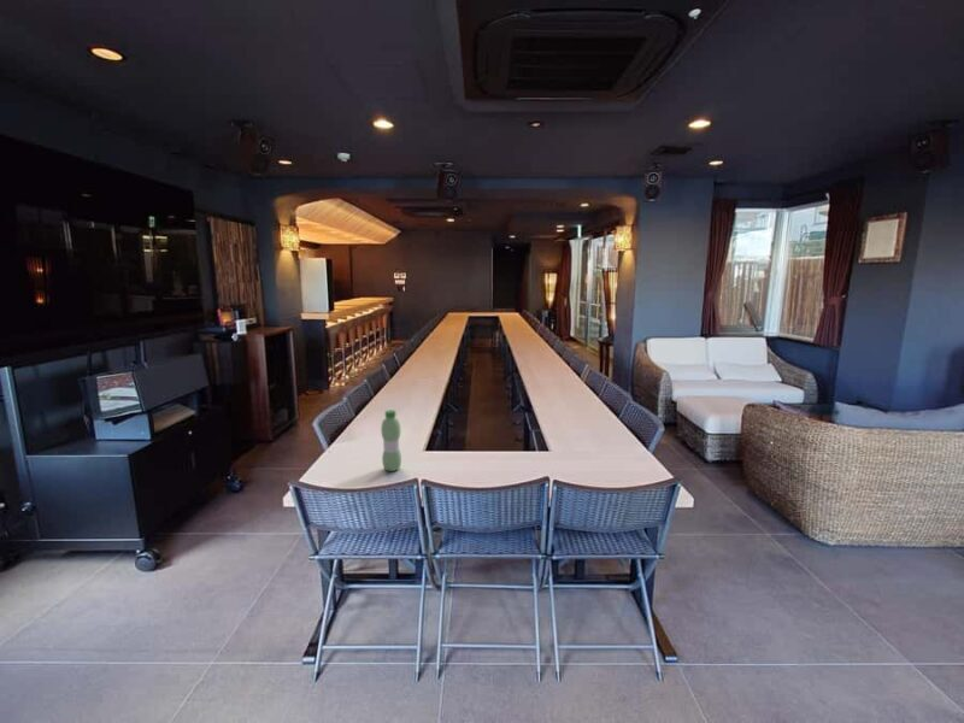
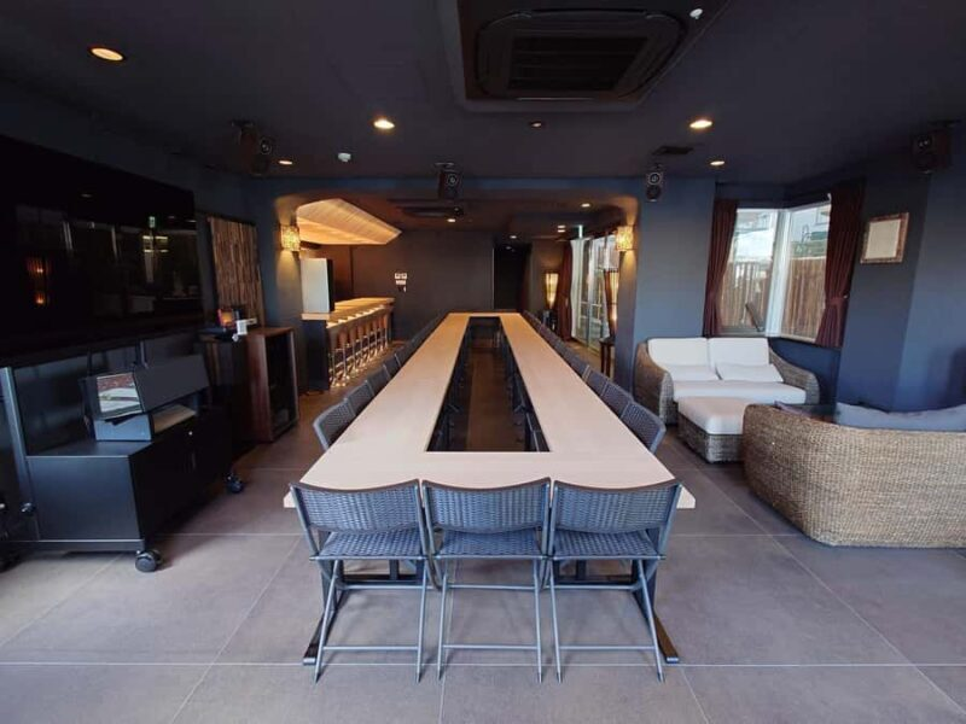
- water bottle [380,408,402,472]
